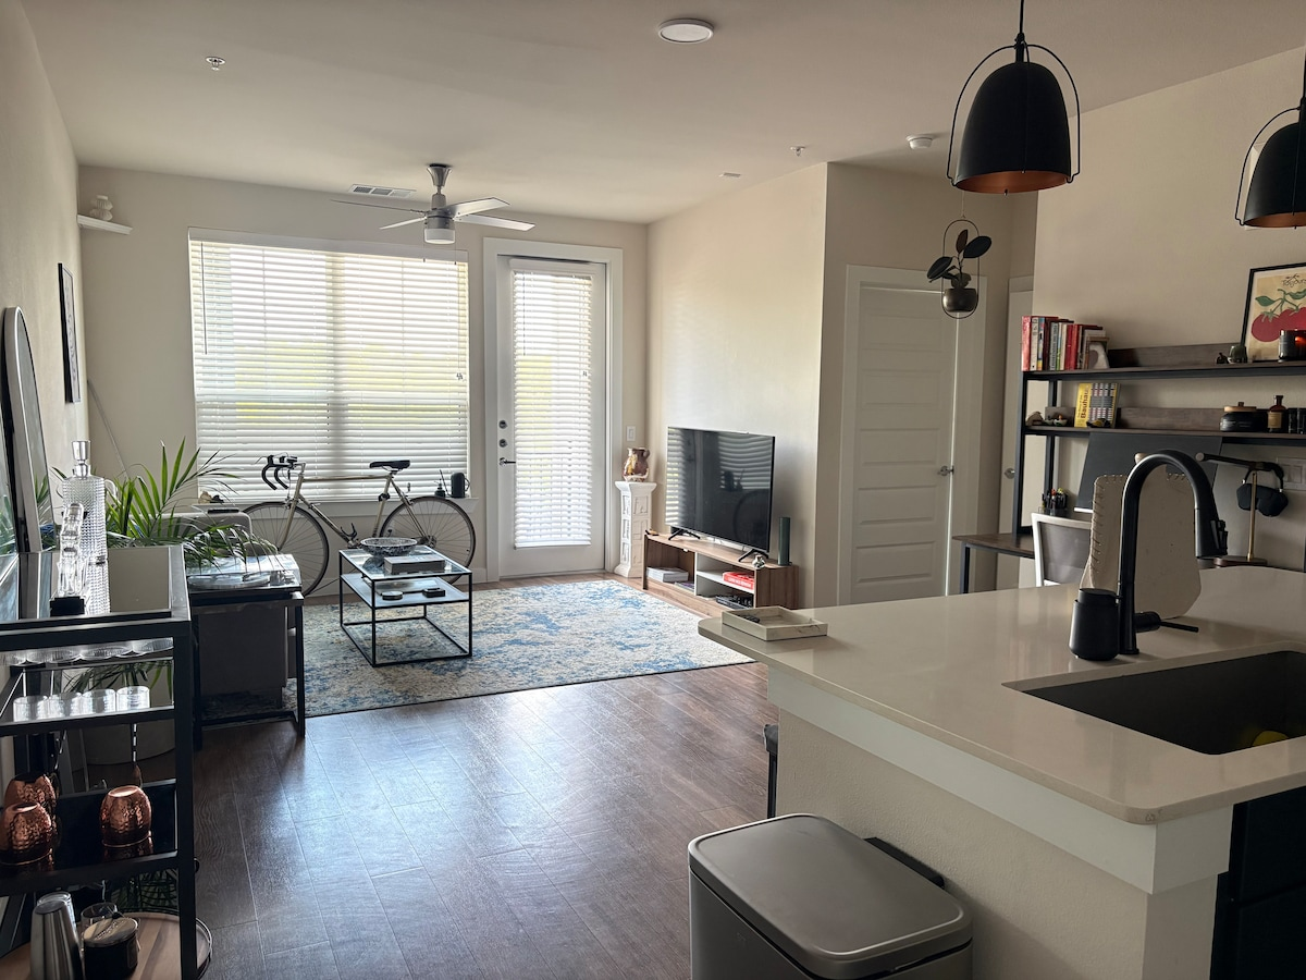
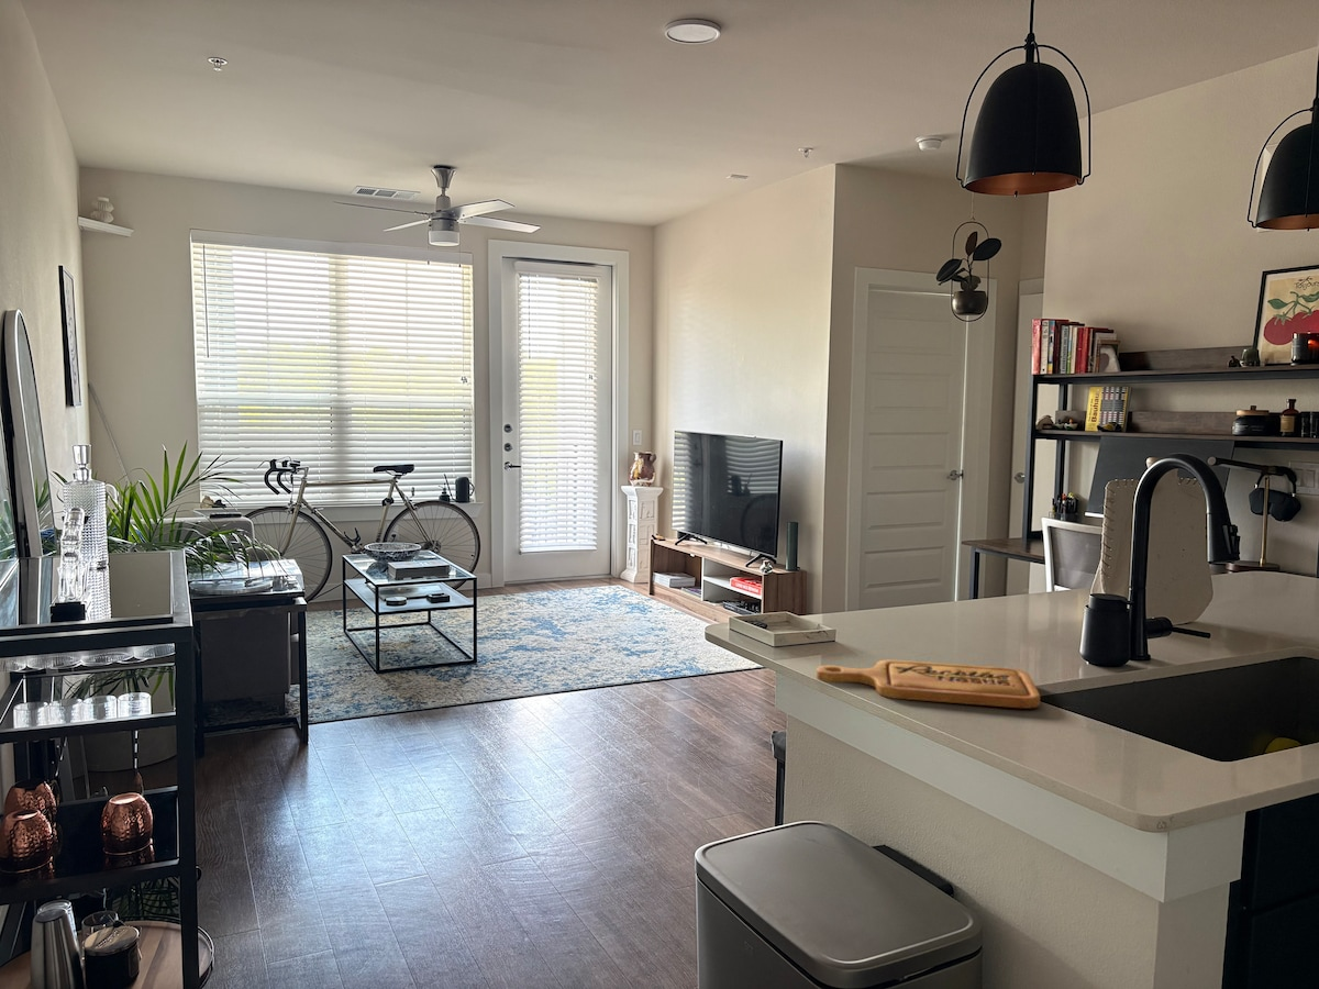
+ cutting board [816,659,1041,710]
